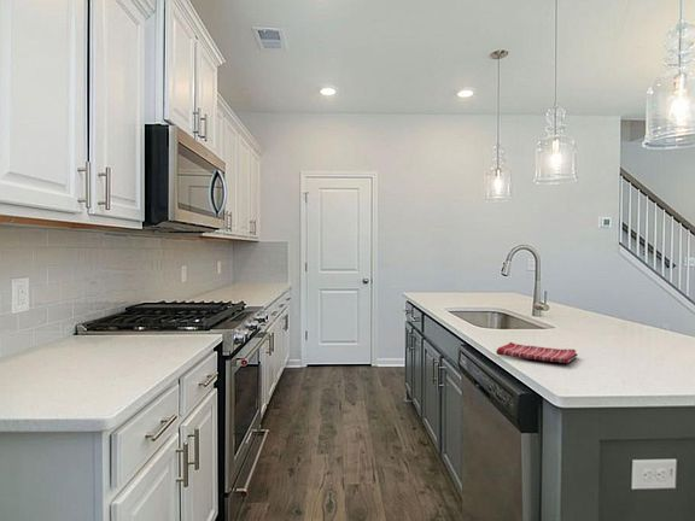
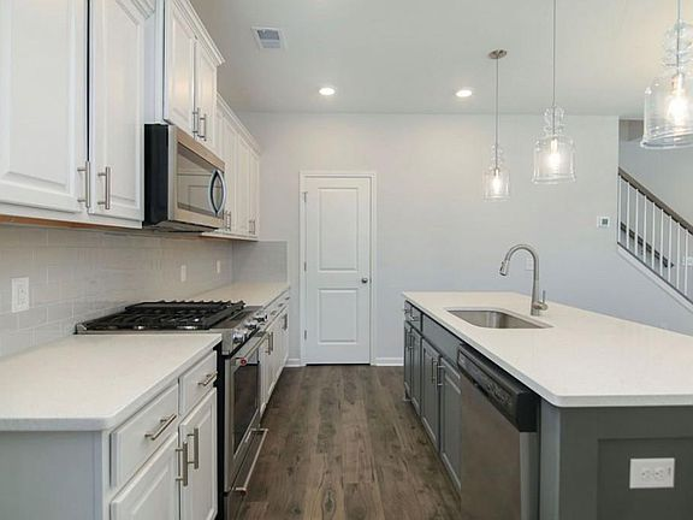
- dish towel [495,341,579,364]
